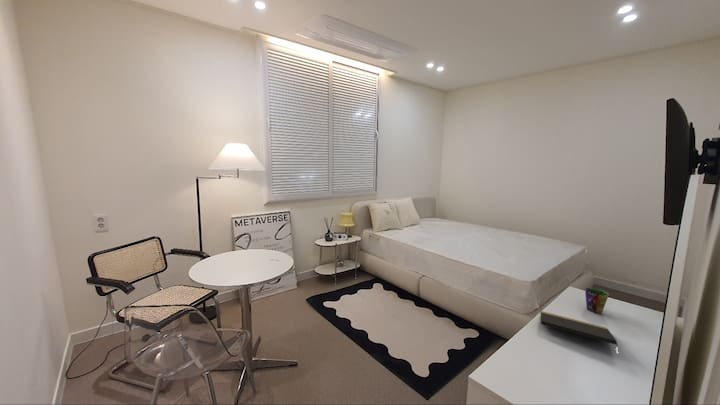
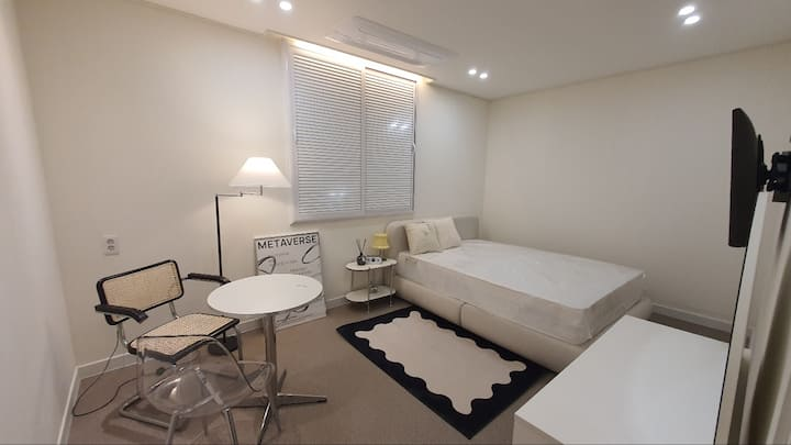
- notepad [540,310,618,346]
- cup [584,287,610,314]
